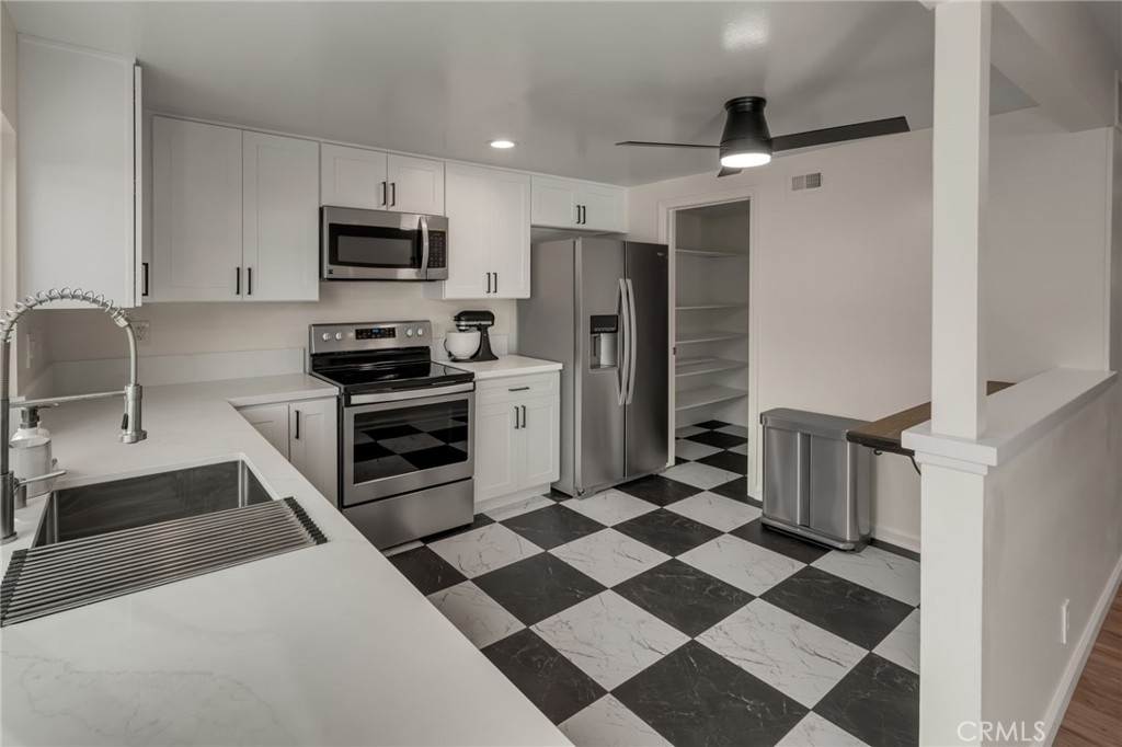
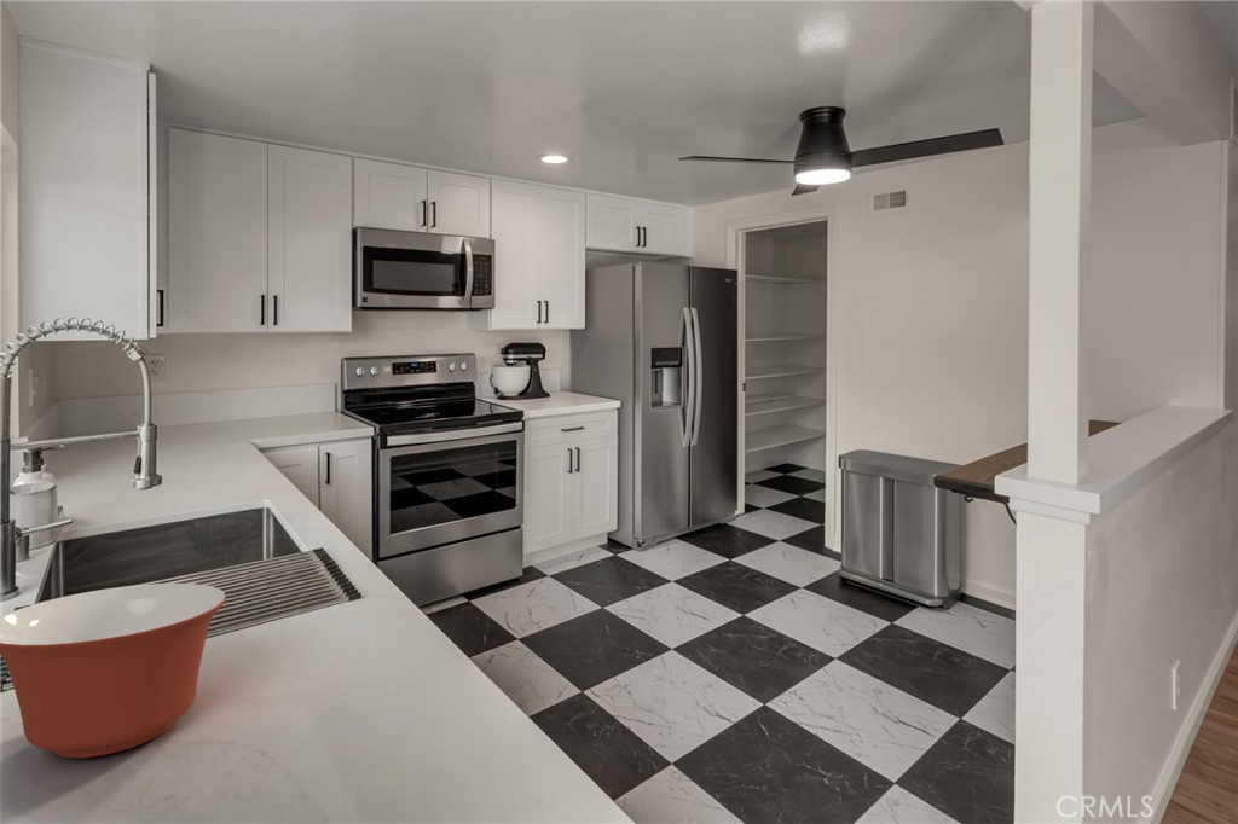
+ mixing bowl [0,582,228,759]
